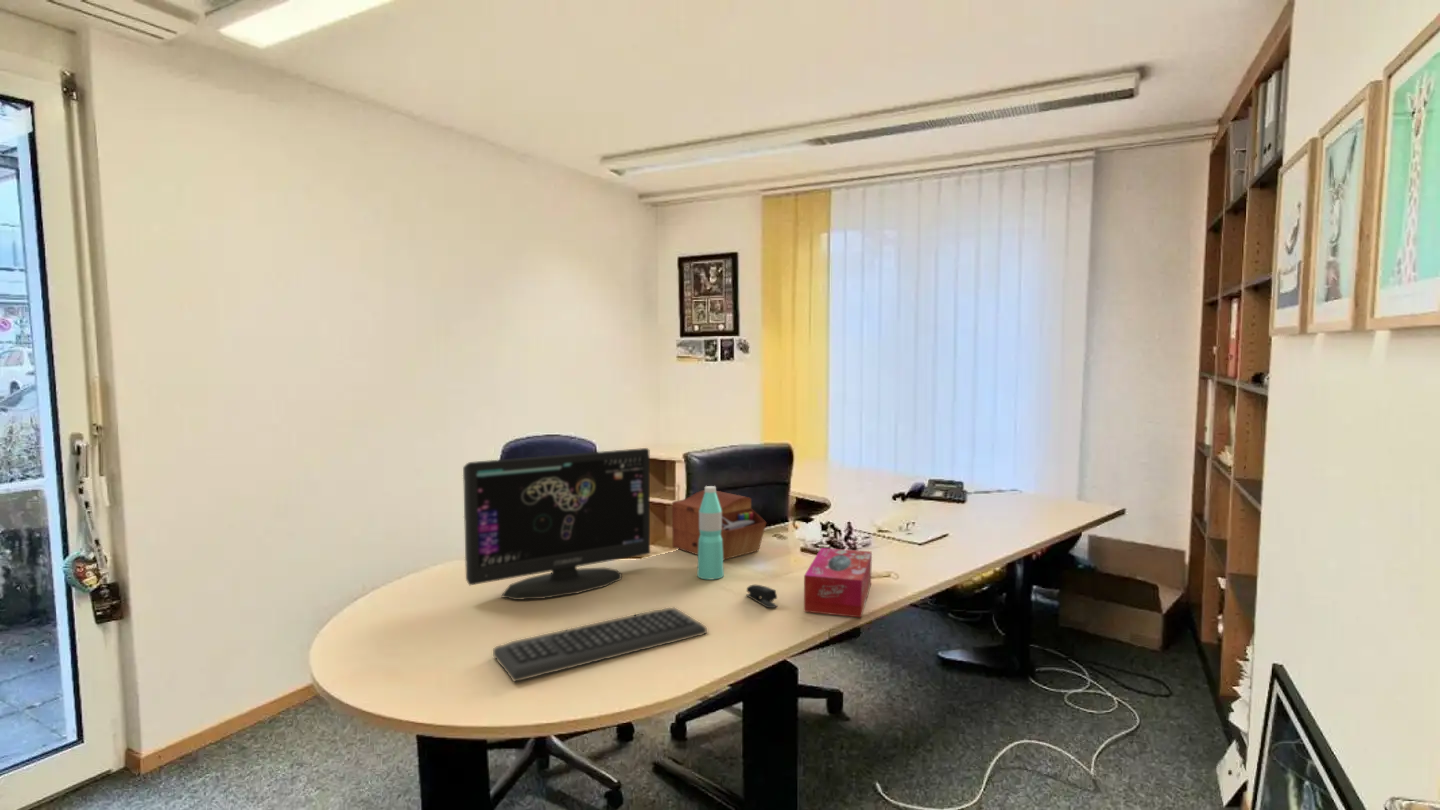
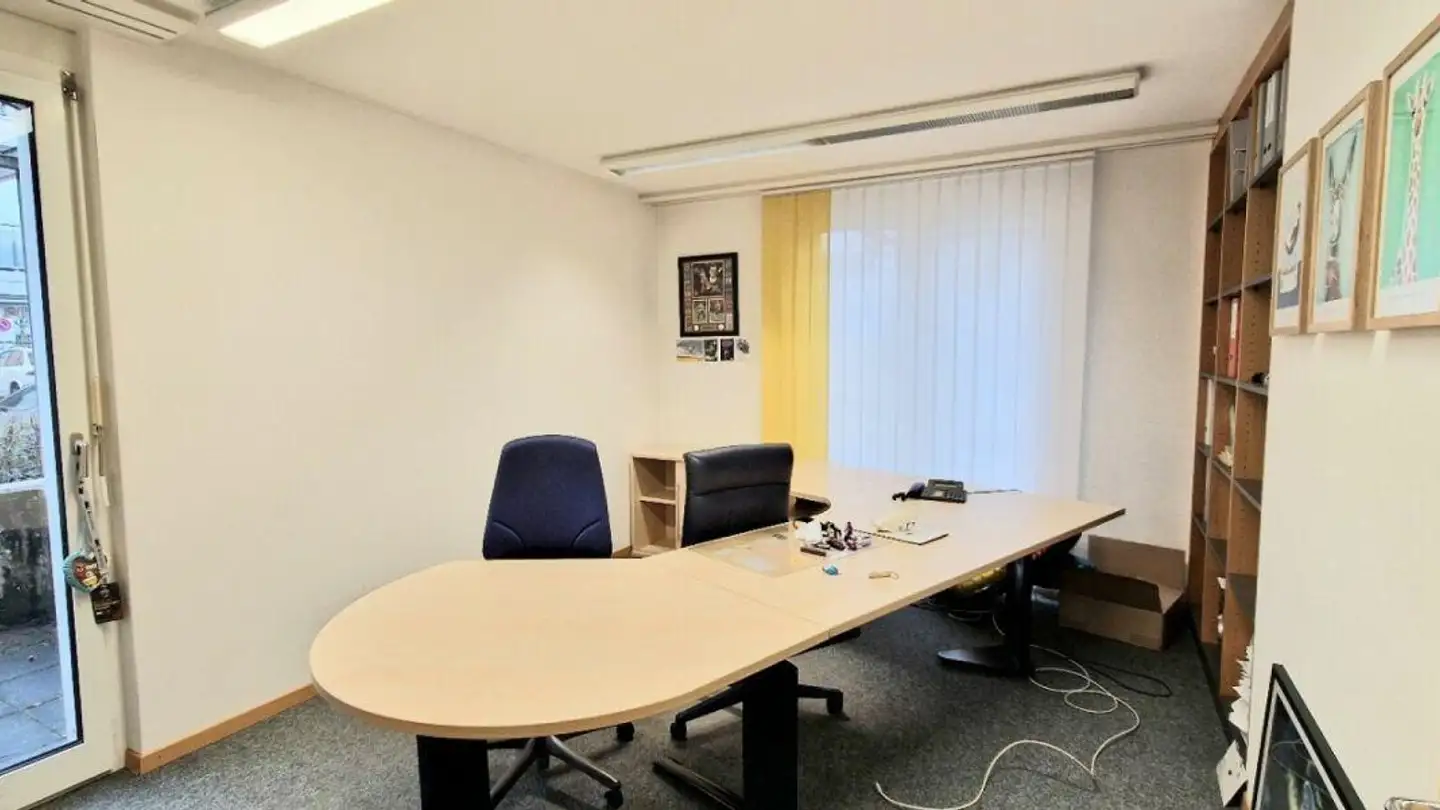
- sewing box [671,489,767,561]
- computer monitor [462,447,651,601]
- tissue box [803,547,873,619]
- water bottle [696,485,725,580]
- keyboard [492,607,708,683]
- stapler [745,584,779,609]
